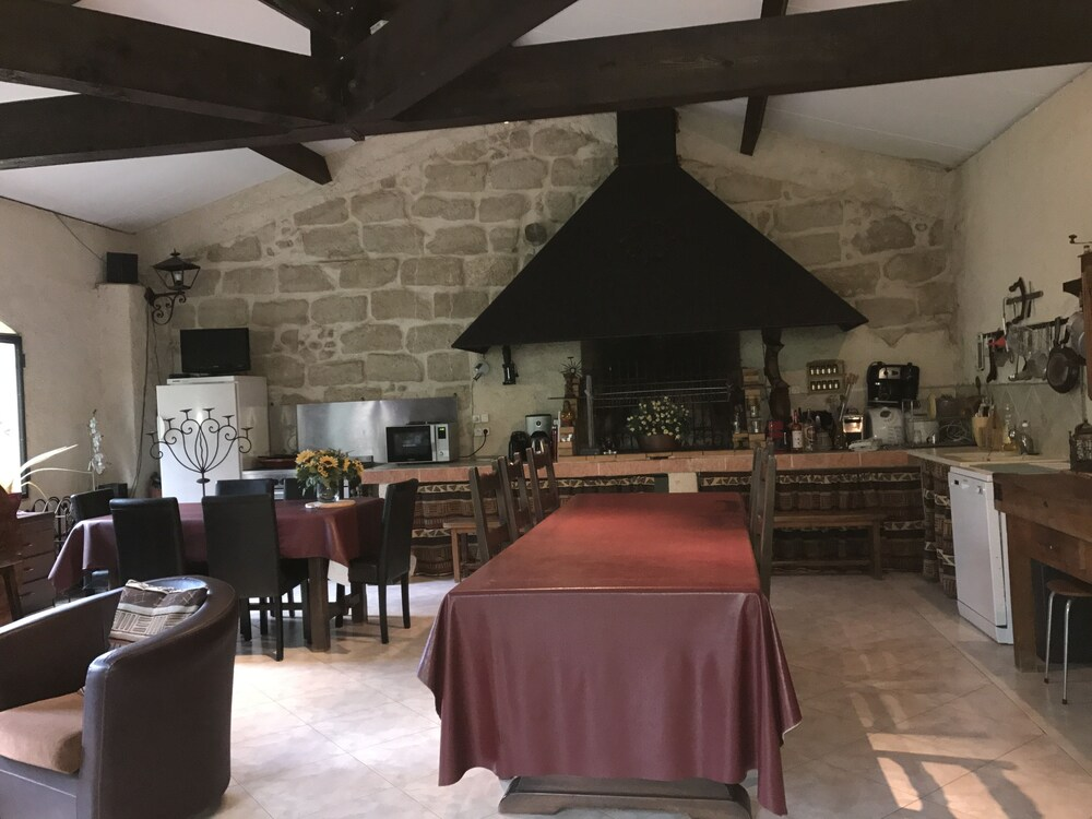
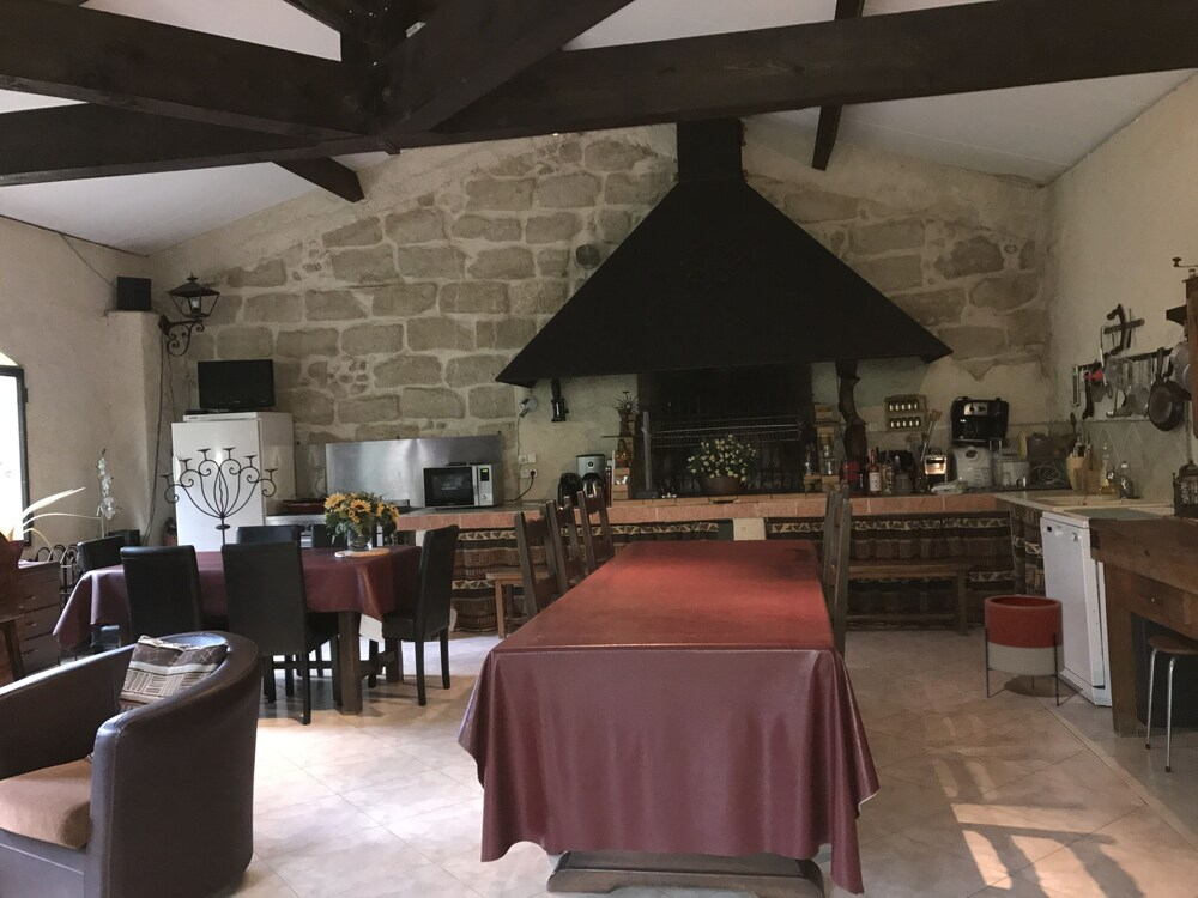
+ planter [984,594,1066,708]
